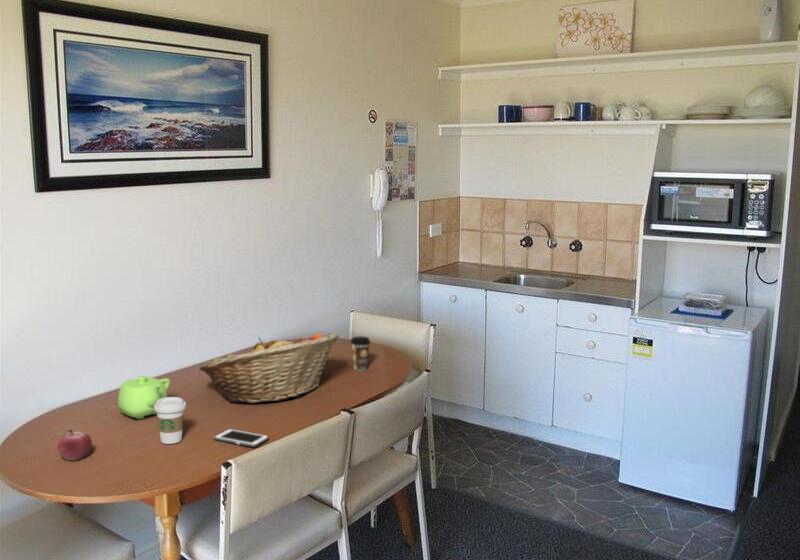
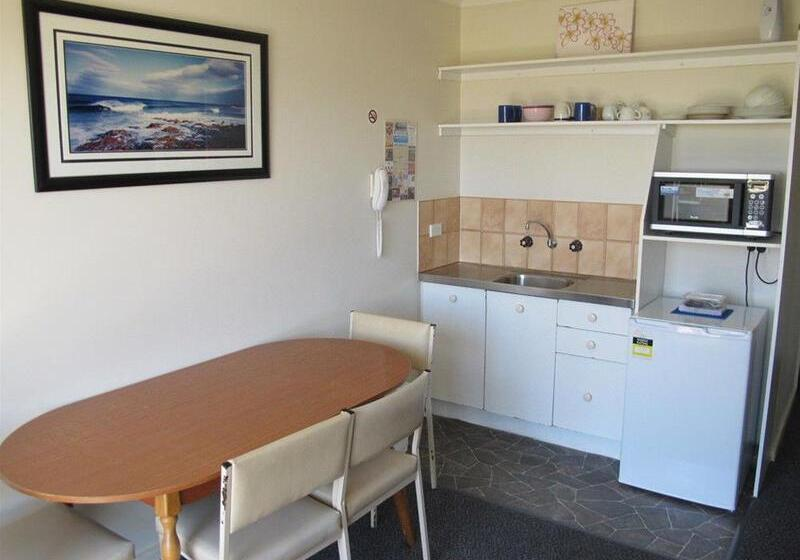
- cell phone [213,428,270,448]
- teapot [117,375,171,420]
- fruit [57,428,93,462]
- fruit basket [199,332,340,404]
- coffee cup [154,396,187,445]
- coffee cup [349,335,372,371]
